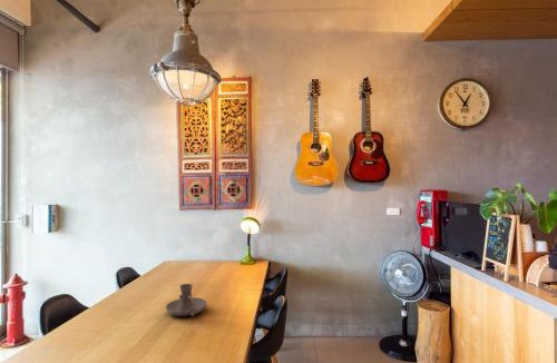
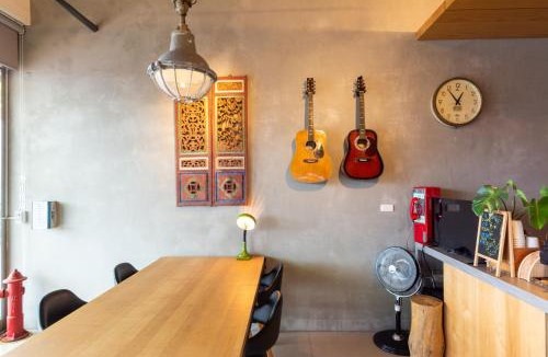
- candle holder [165,283,207,317]
